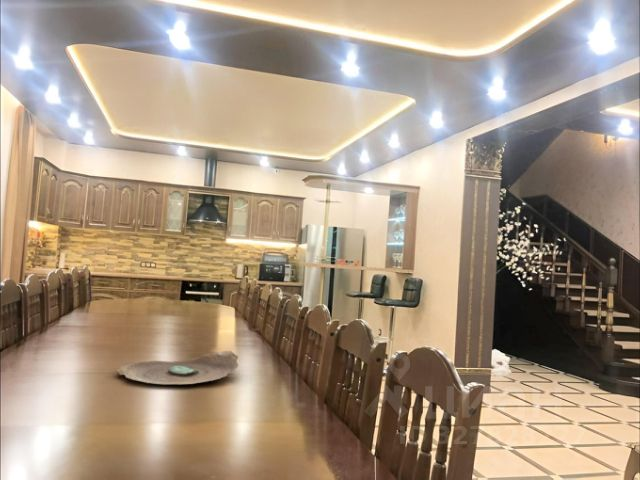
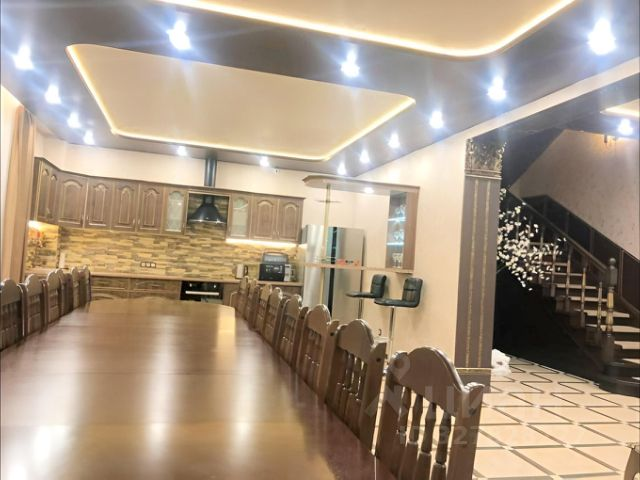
- decorative bowl [116,350,239,385]
